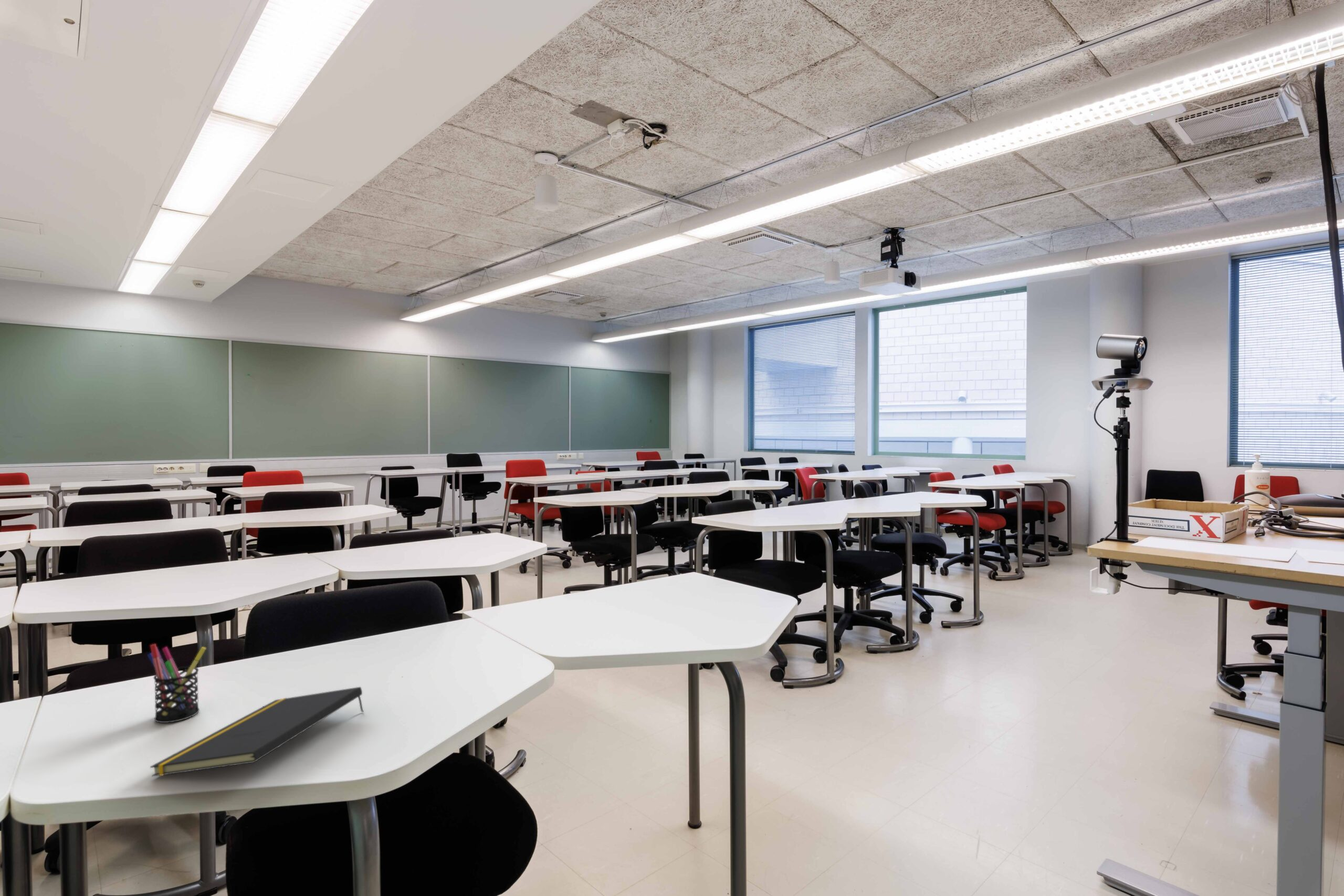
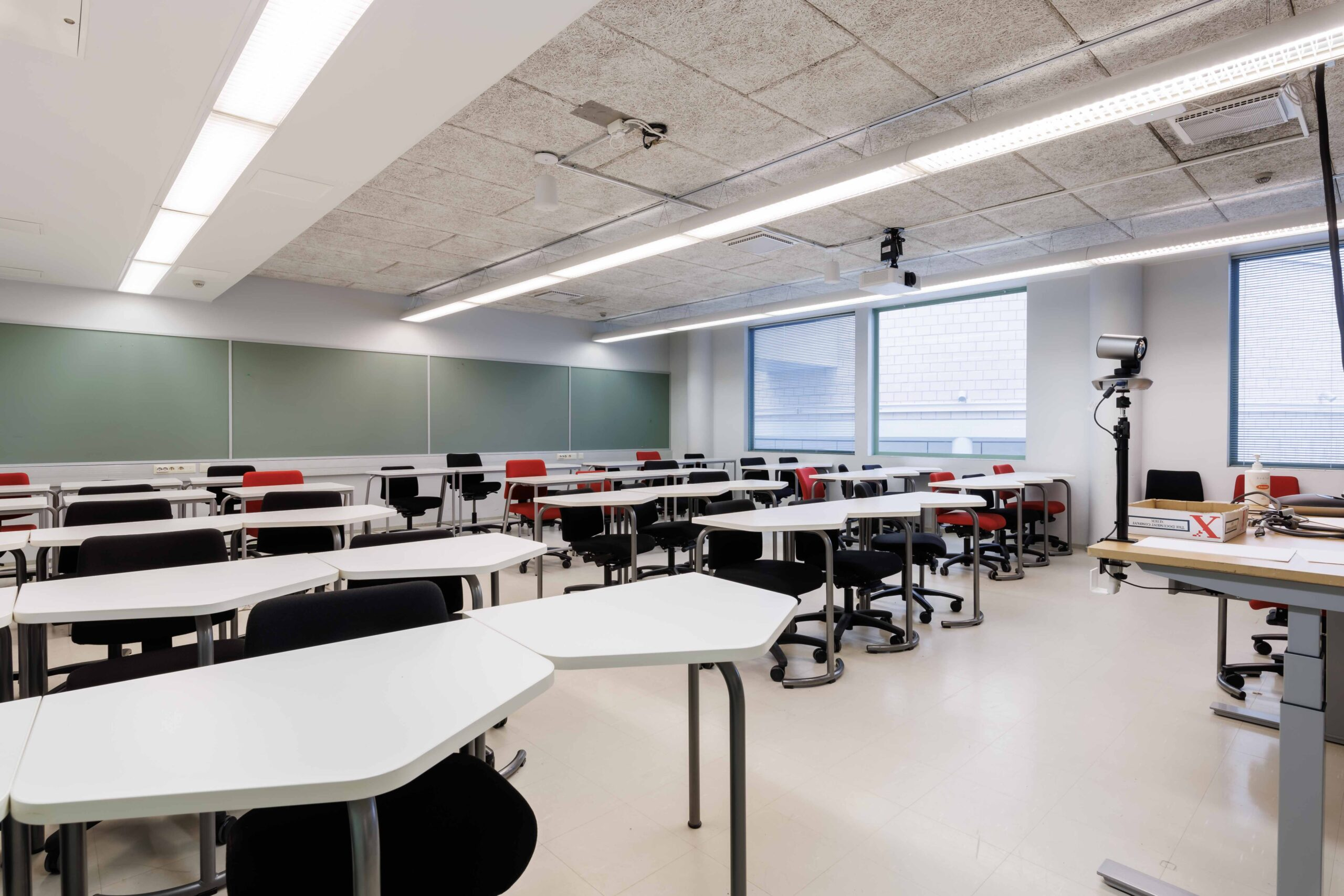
- pen holder [147,644,207,723]
- notepad [150,687,364,777]
